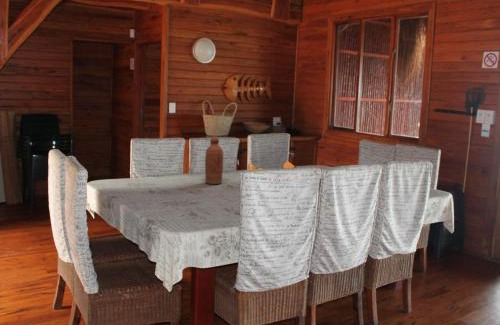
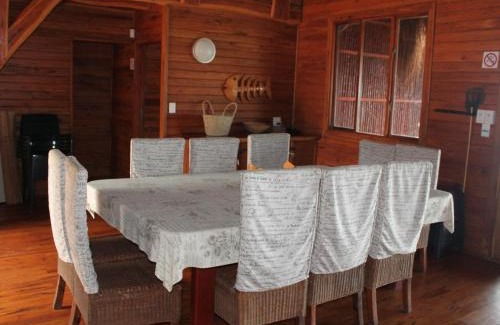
- bottle [204,135,224,185]
